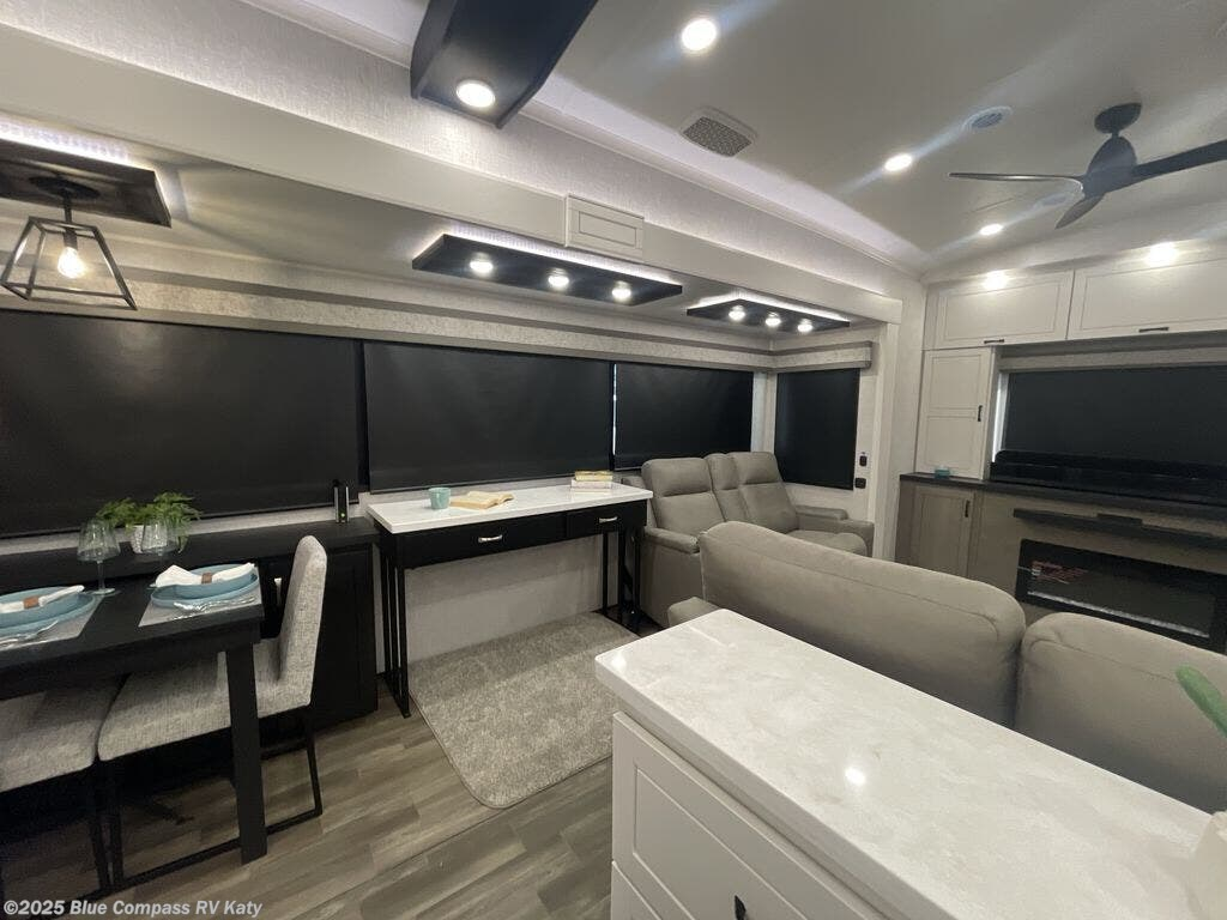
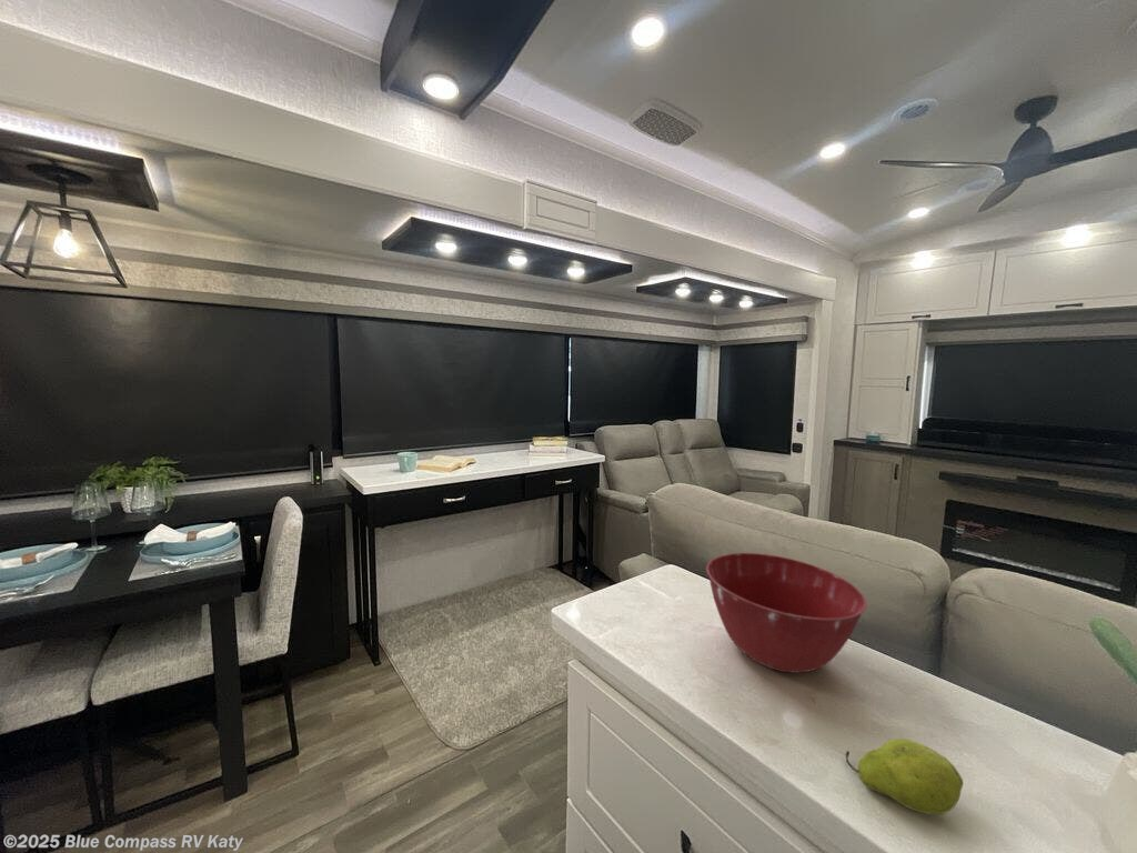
+ fruit [845,737,964,815]
+ mixing bowl [705,552,867,674]
